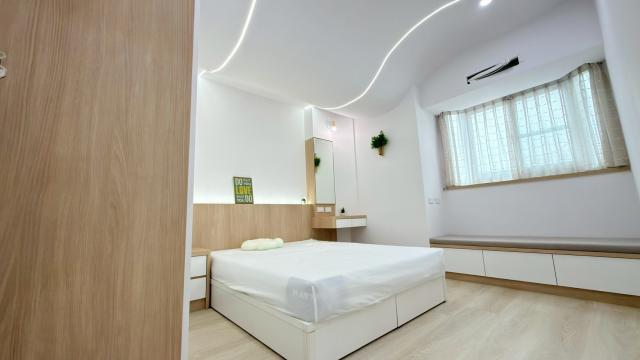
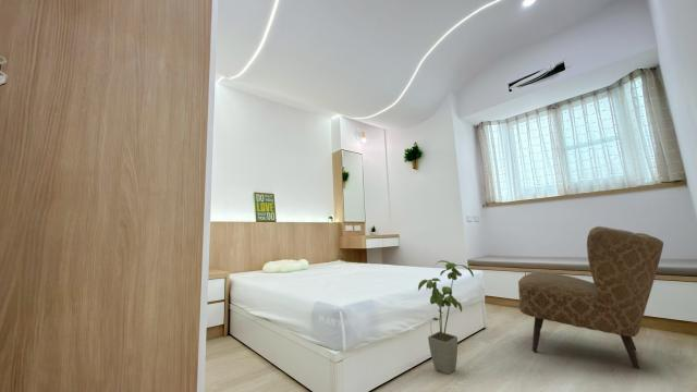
+ house plant [417,259,475,376]
+ armchair [517,225,664,370]
